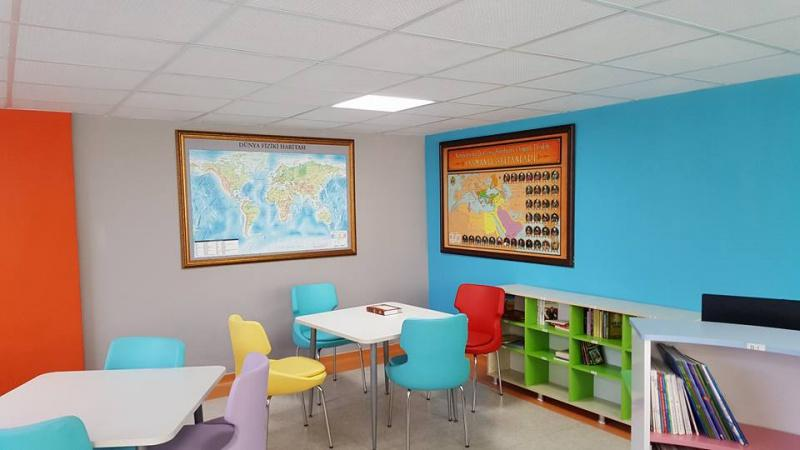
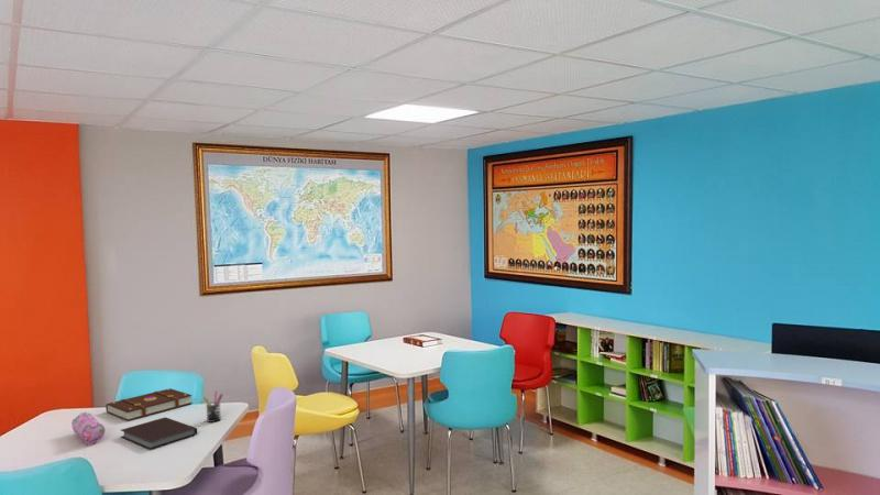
+ book [105,387,194,421]
+ pencil case [70,411,106,444]
+ notebook [120,417,198,451]
+ pen holder [202,391,224,424]
